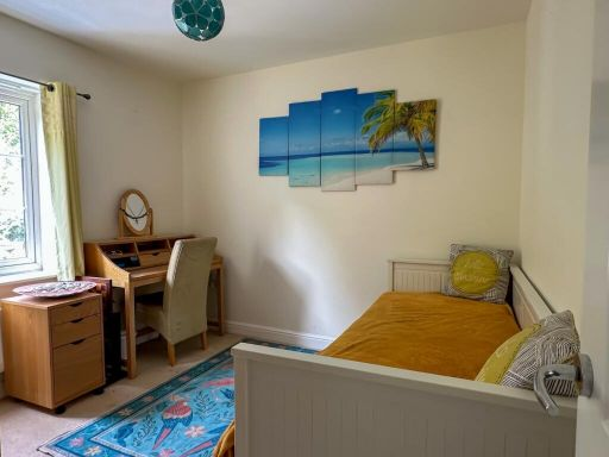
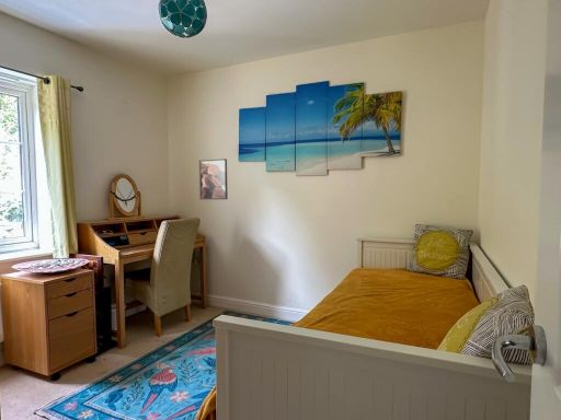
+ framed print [198,158,229,200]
